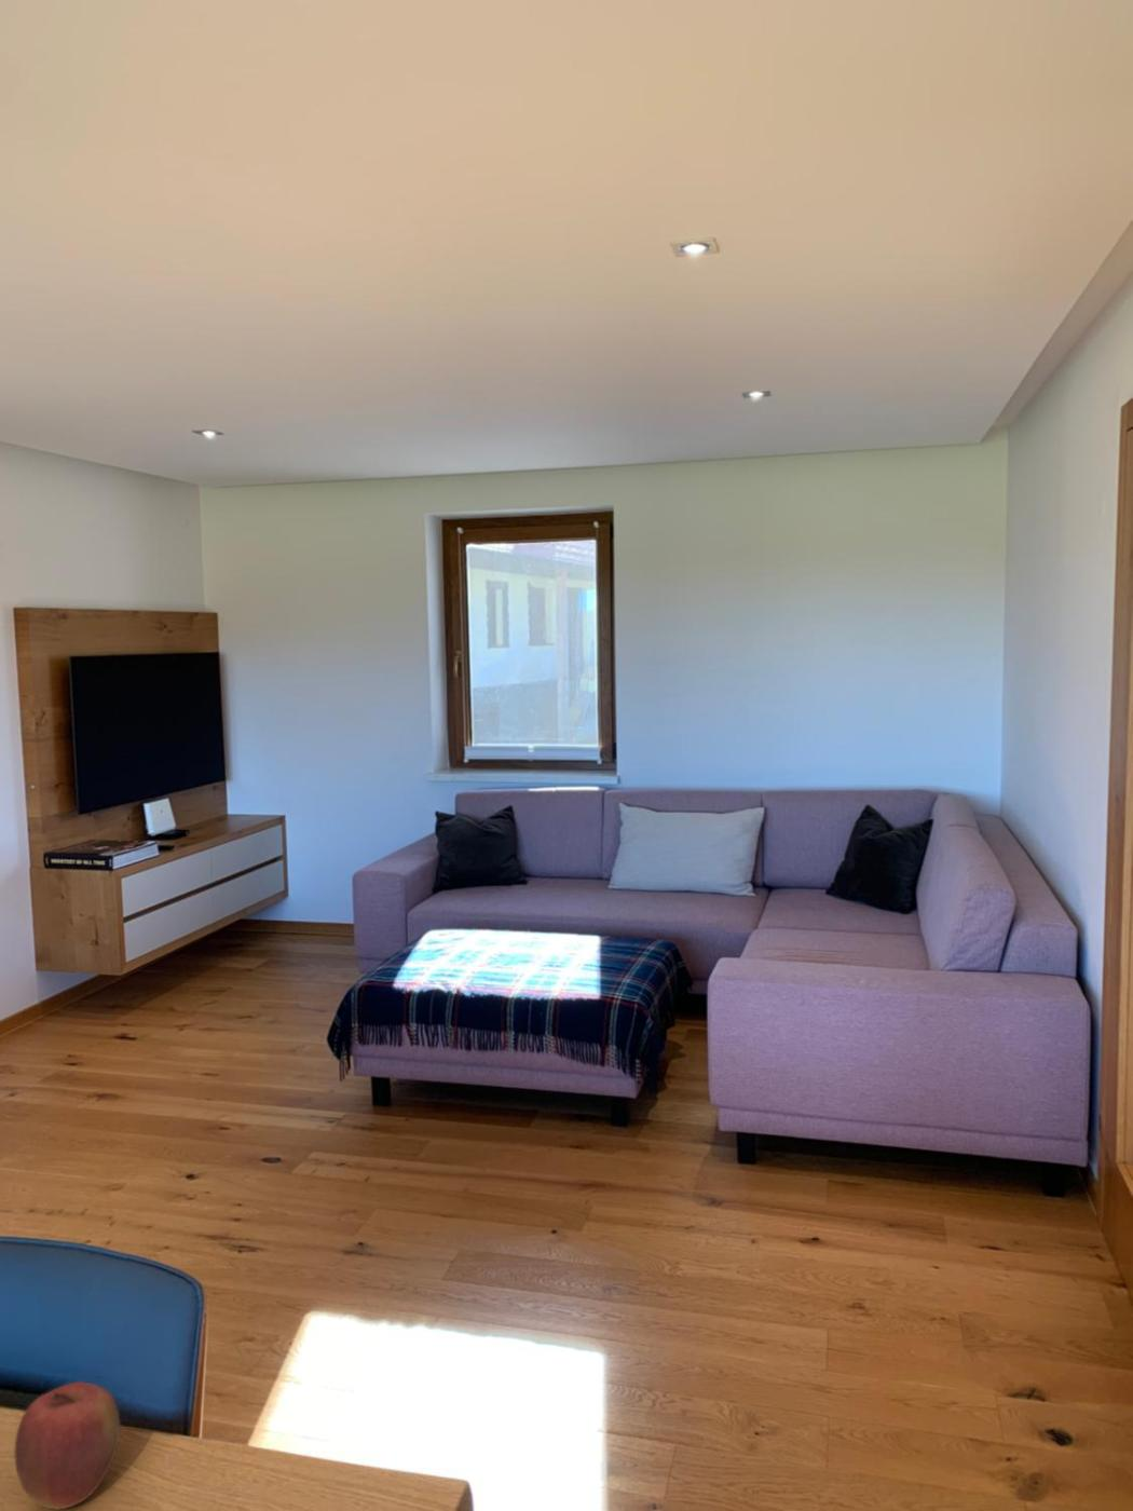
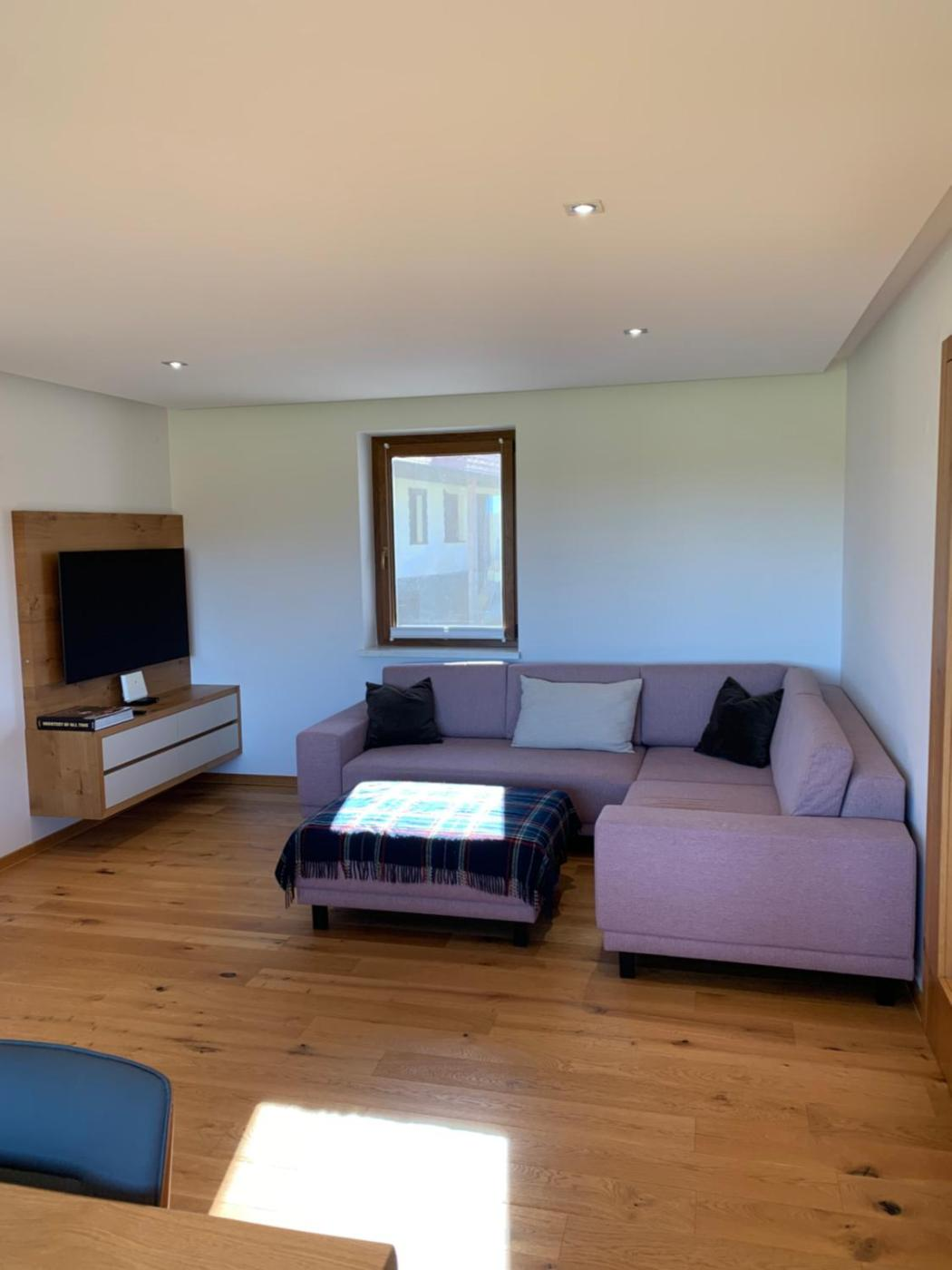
- apple [14,1380,121,1511]
